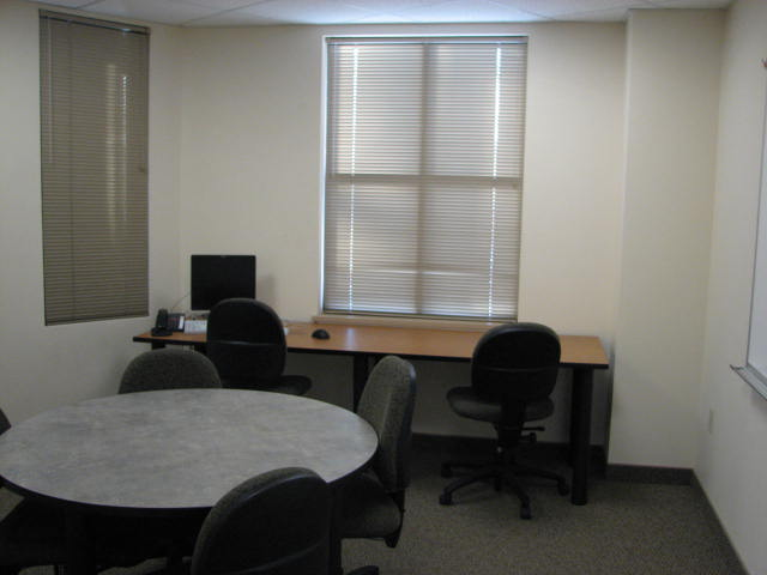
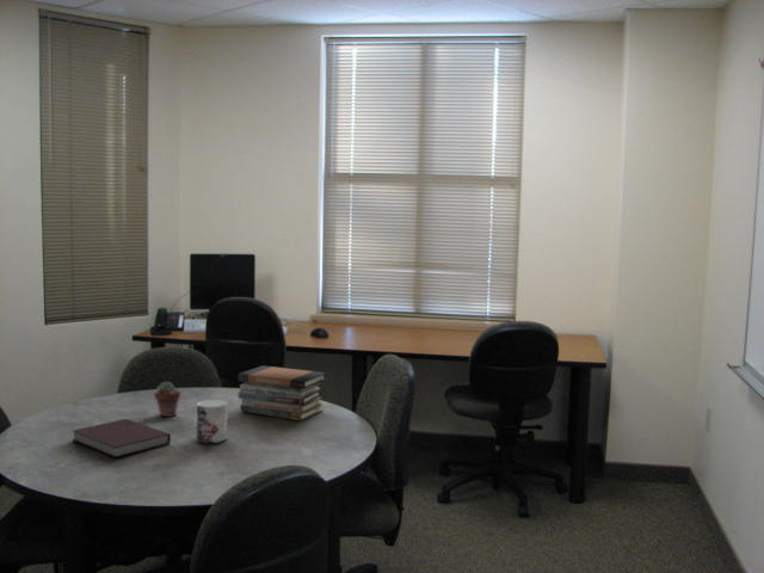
+ book stack [238,364,327,423]
+ potted succulent [153,381,181,418]
+ mug [196,399,228,444]
+ notebook [70,418,172,458]
